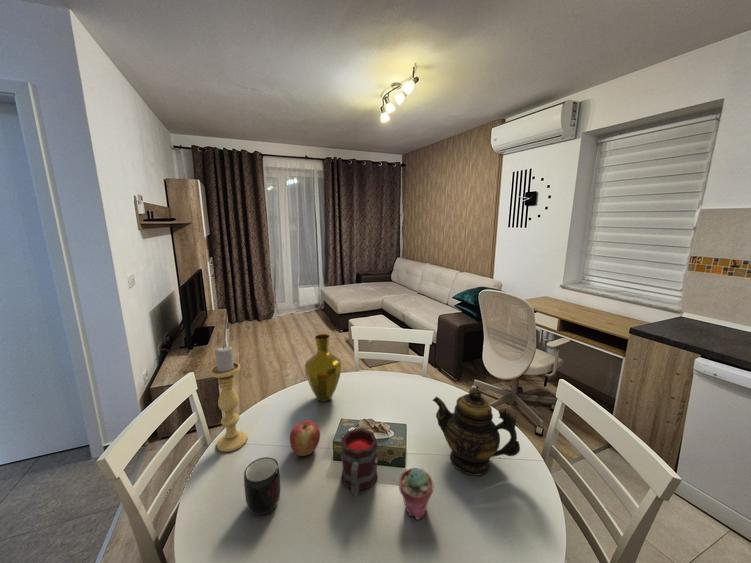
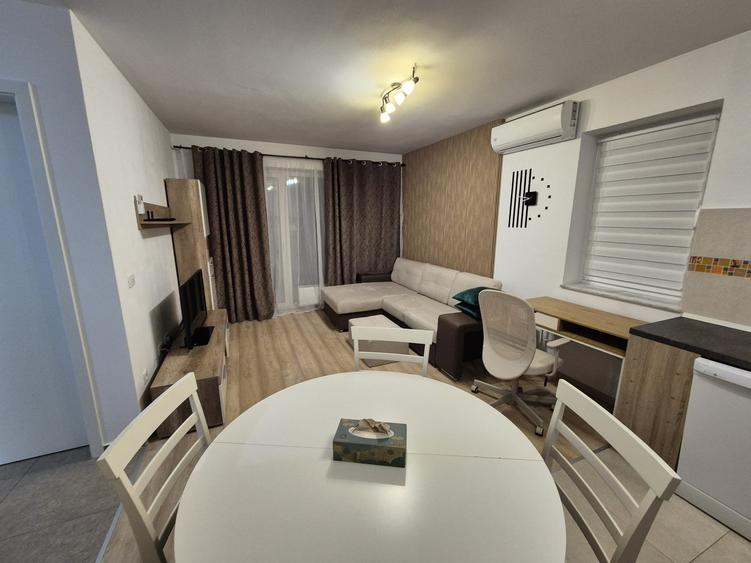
- mug [243,456,281,517]
- candle holder [209,345,248,453]
- vase [304,333,342,403]
- teapot [432,386,521,477]
- mug [340,427,378,497]
- potted succulent [398,467,434,521]
- apple [289,419,321,457]
